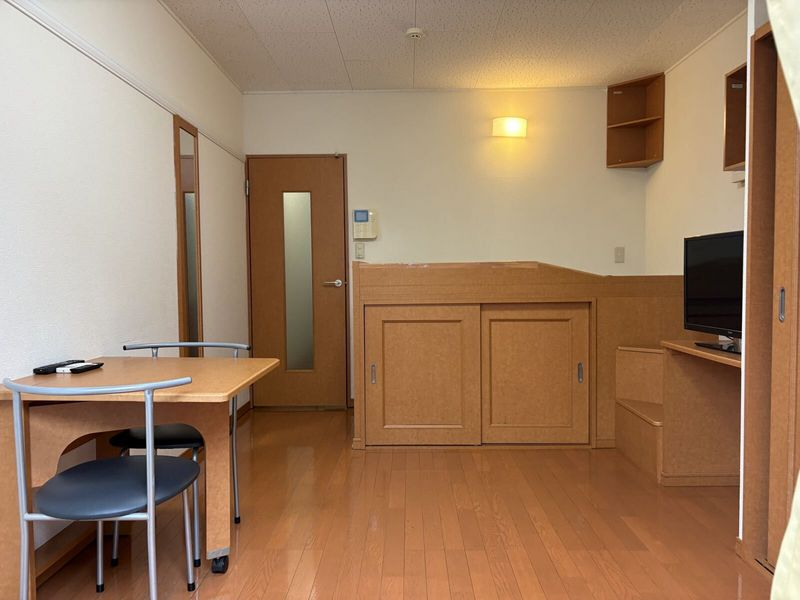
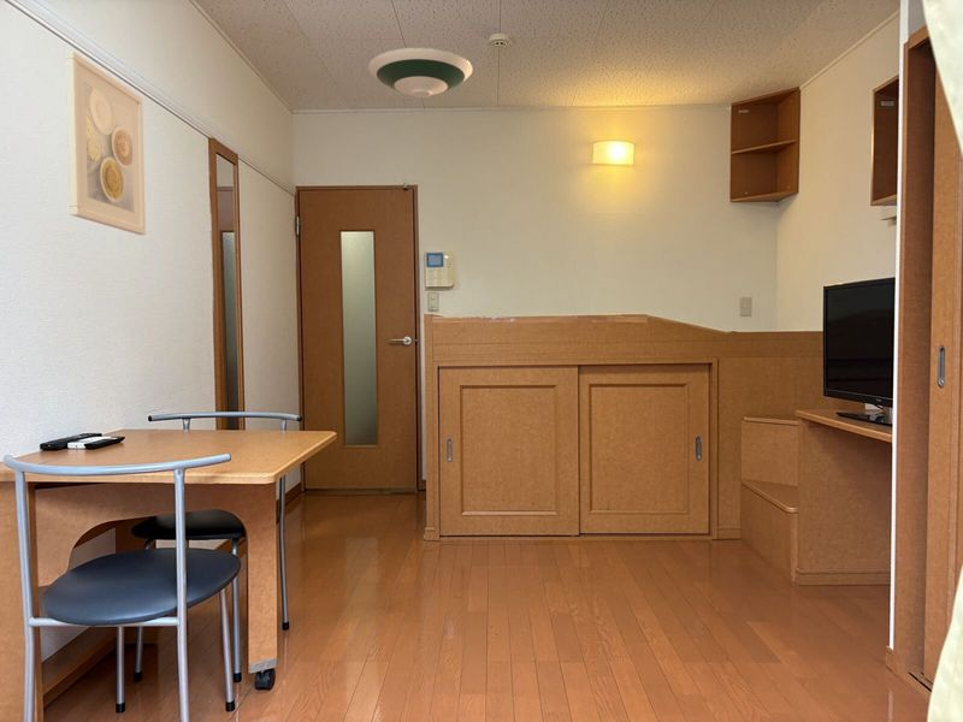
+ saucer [367,47,474,99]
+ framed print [64,49,147,236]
